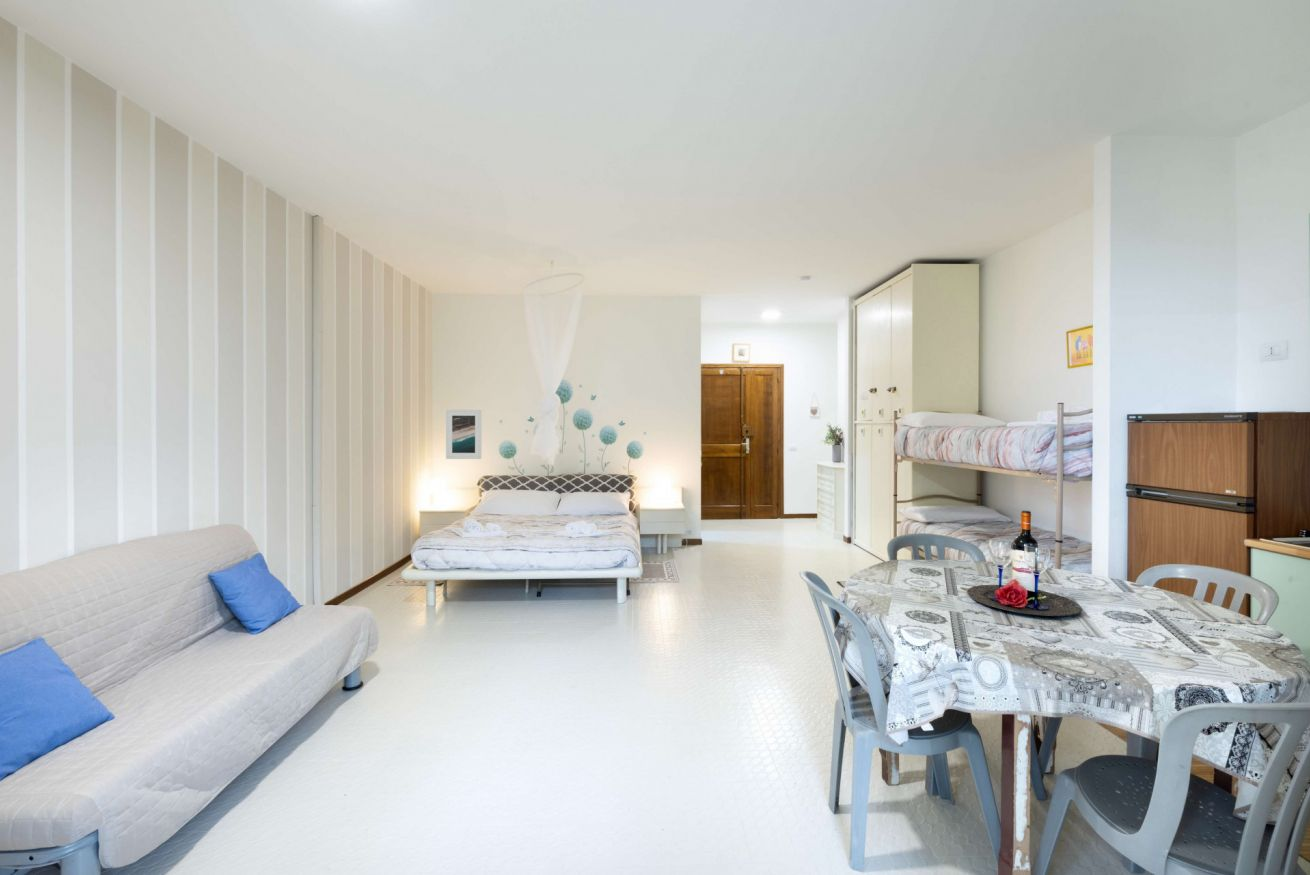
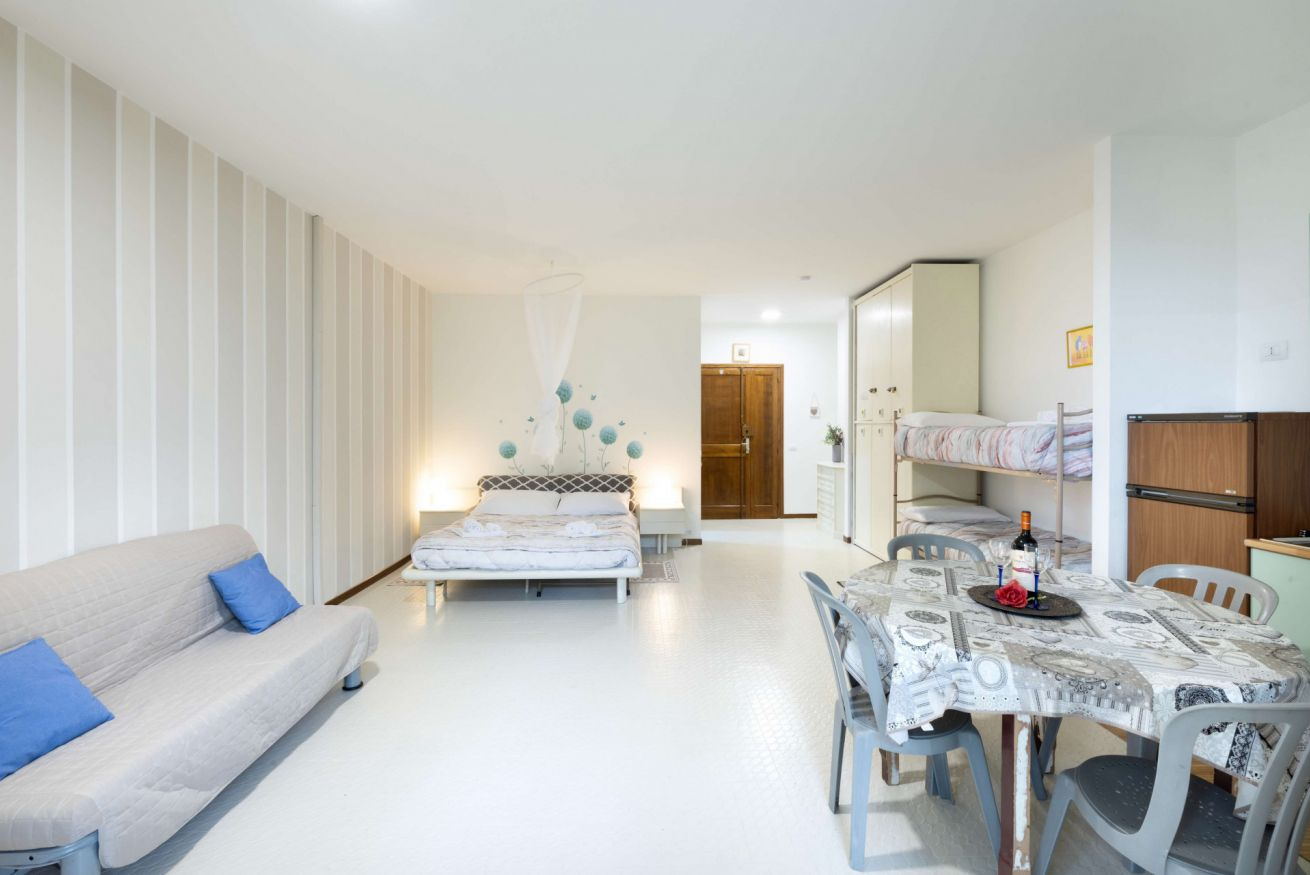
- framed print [445,409,483,460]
